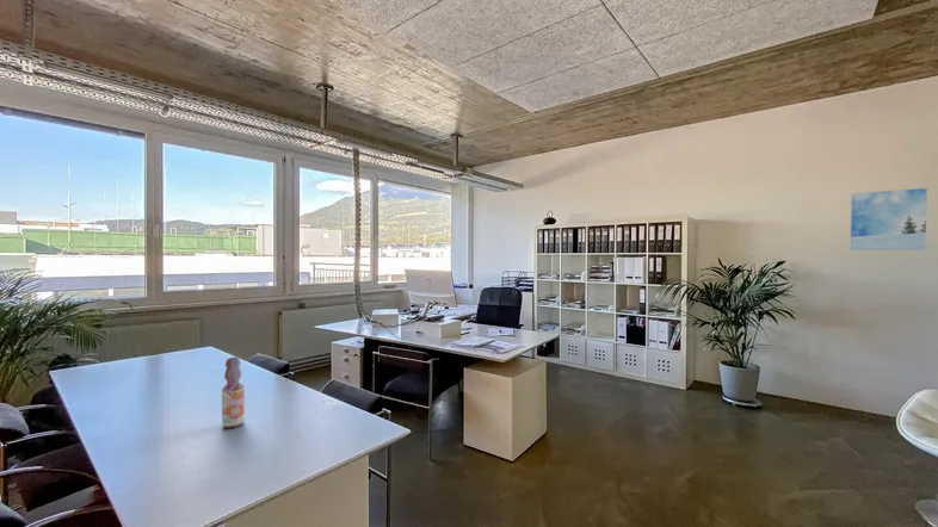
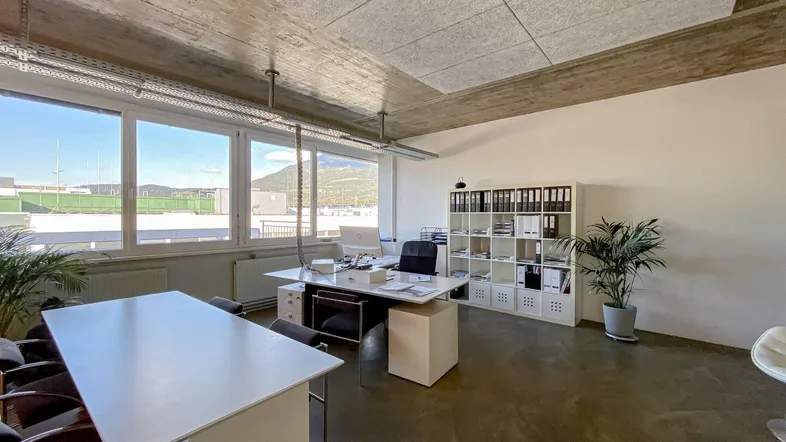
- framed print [848,187,928,252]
- bottle [221,356,246,429]
